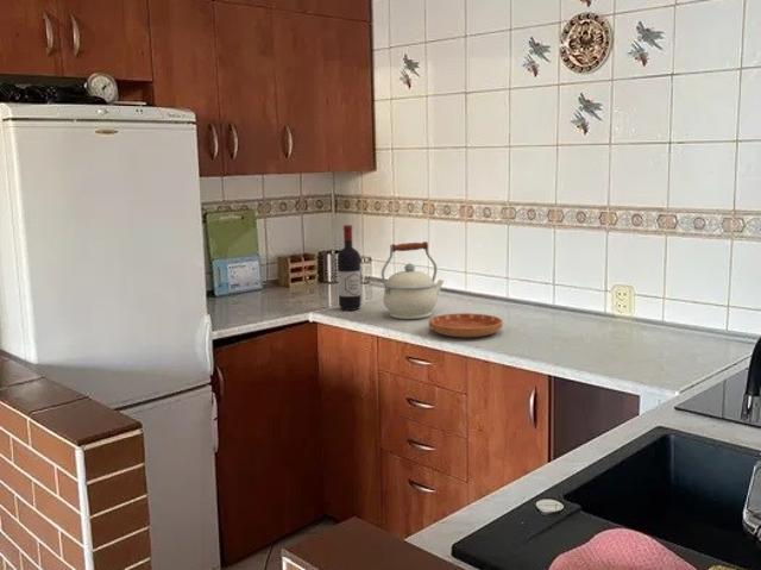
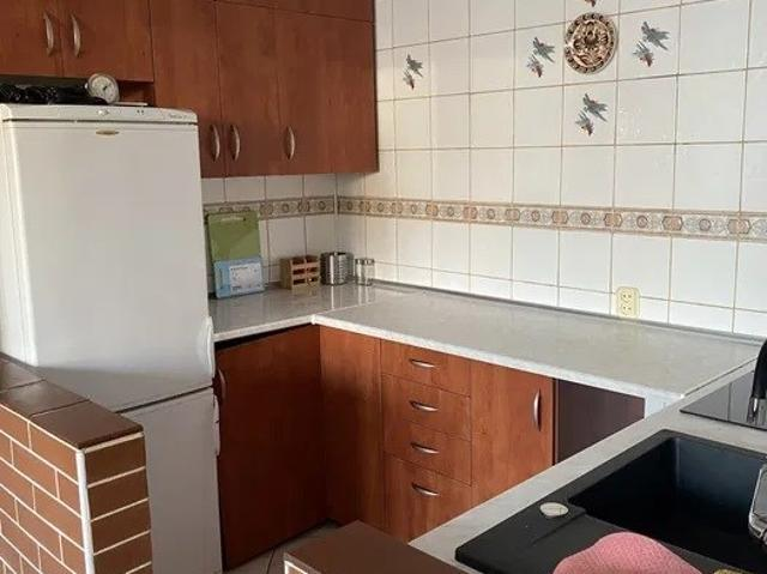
- saucer [428,312,504,338]
- kettle [380,240,445,320]
- wine bottle [337,224,361,312]
